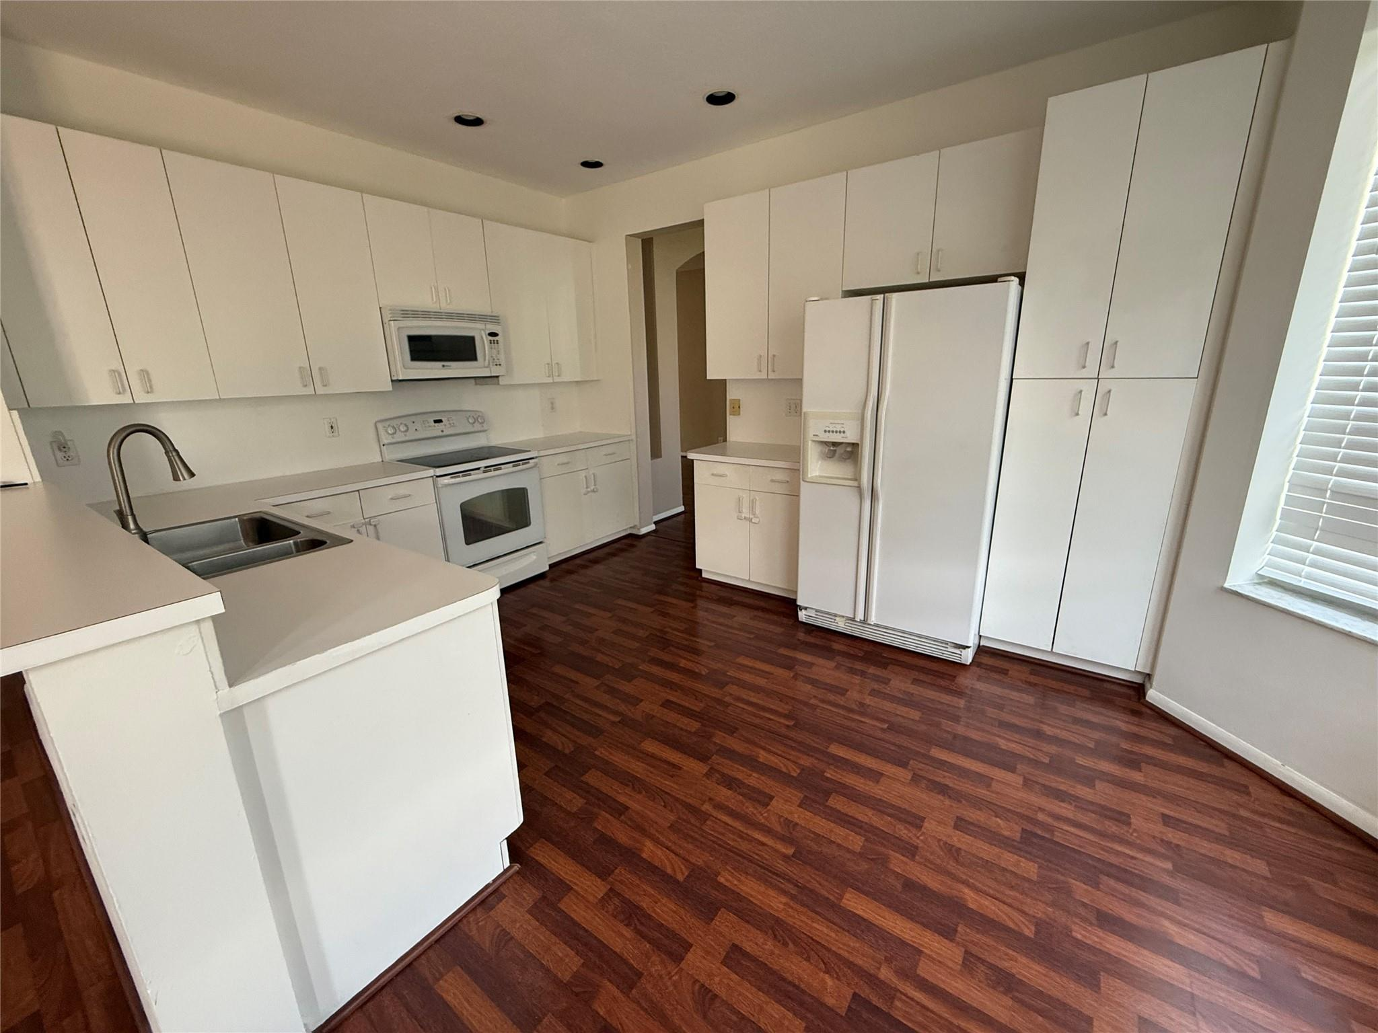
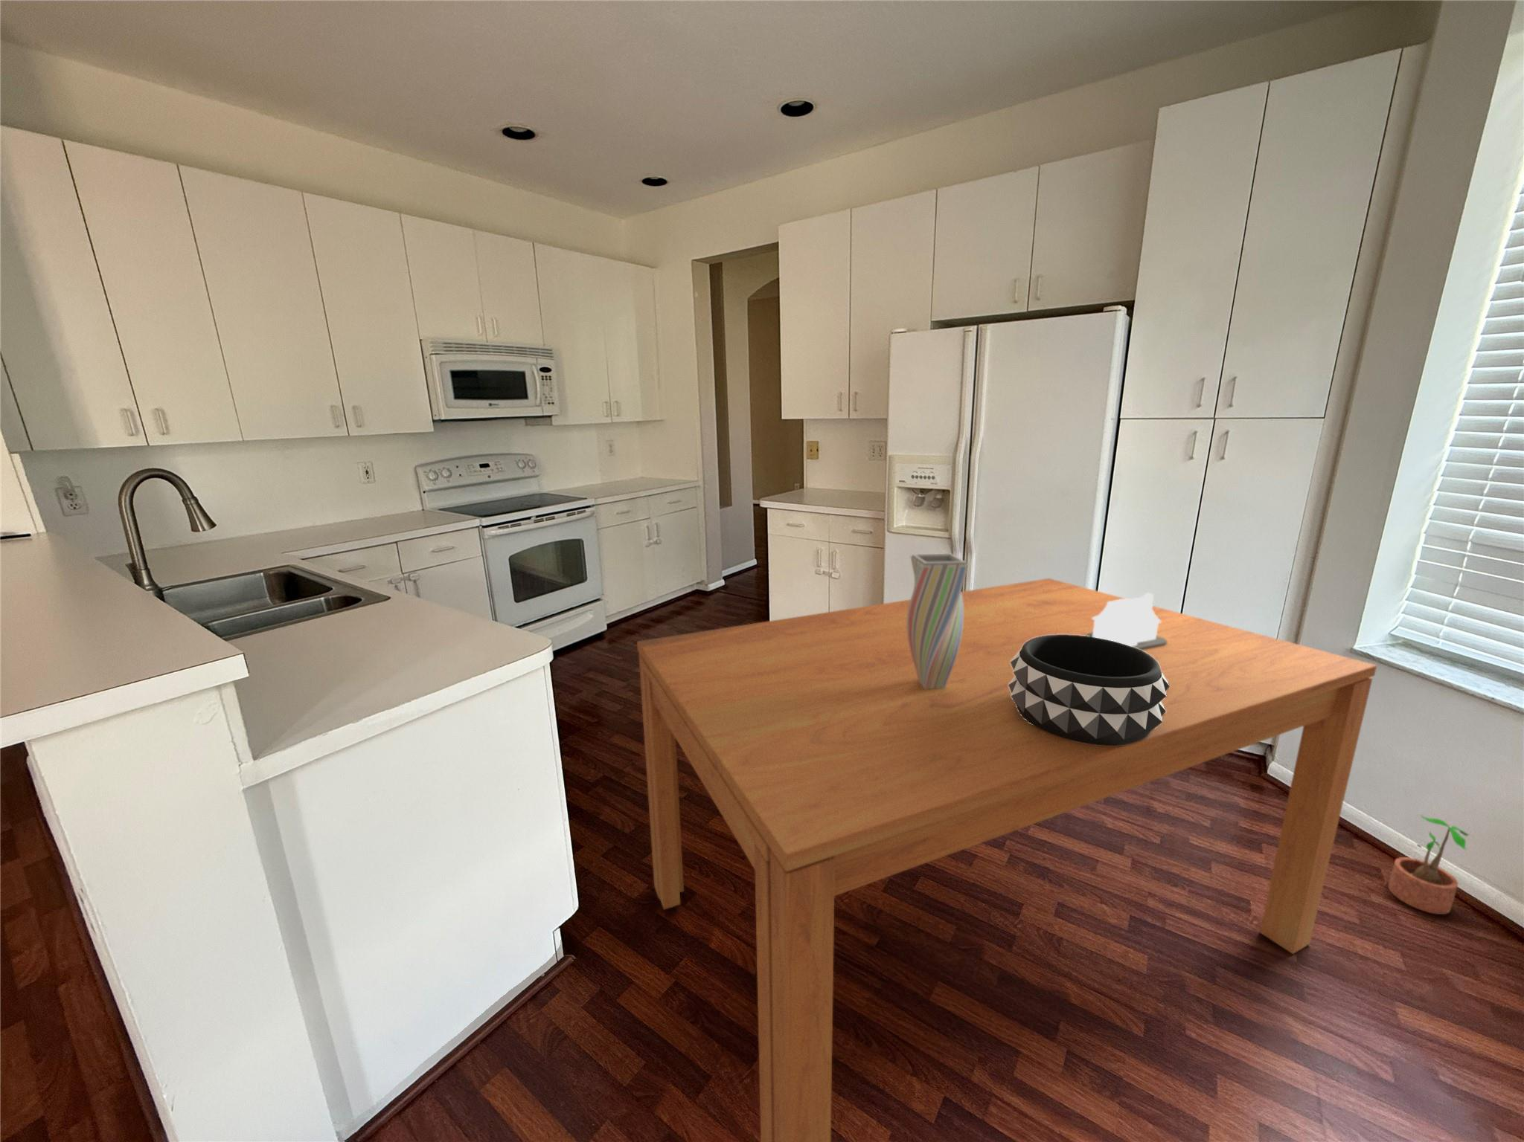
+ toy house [1086,593,1166,650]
+ potted plant [1387,813,1470,915]
+ decorative bowl [1008,635,1170,746]
+ dining table [636,578,1378,1142]
+ vase [906,553,968,689]
